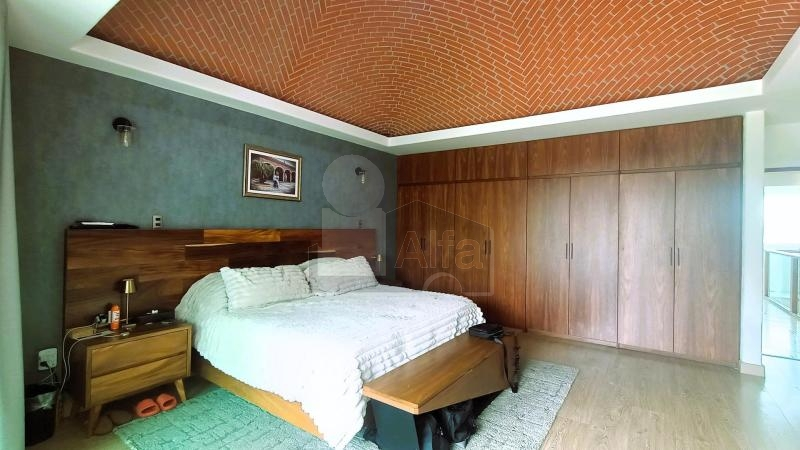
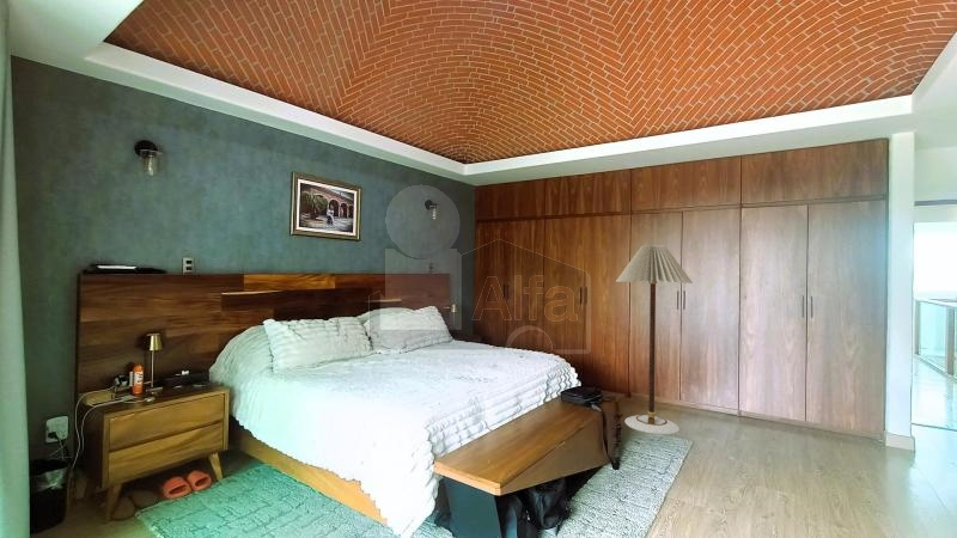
+ floor lamp [615,244,694,435]
